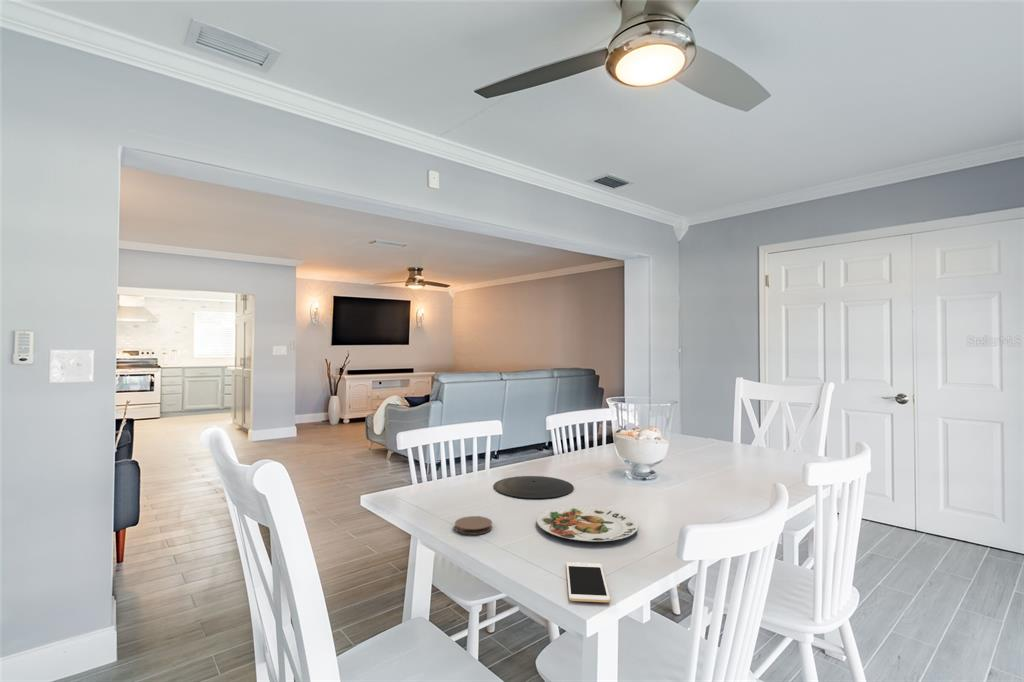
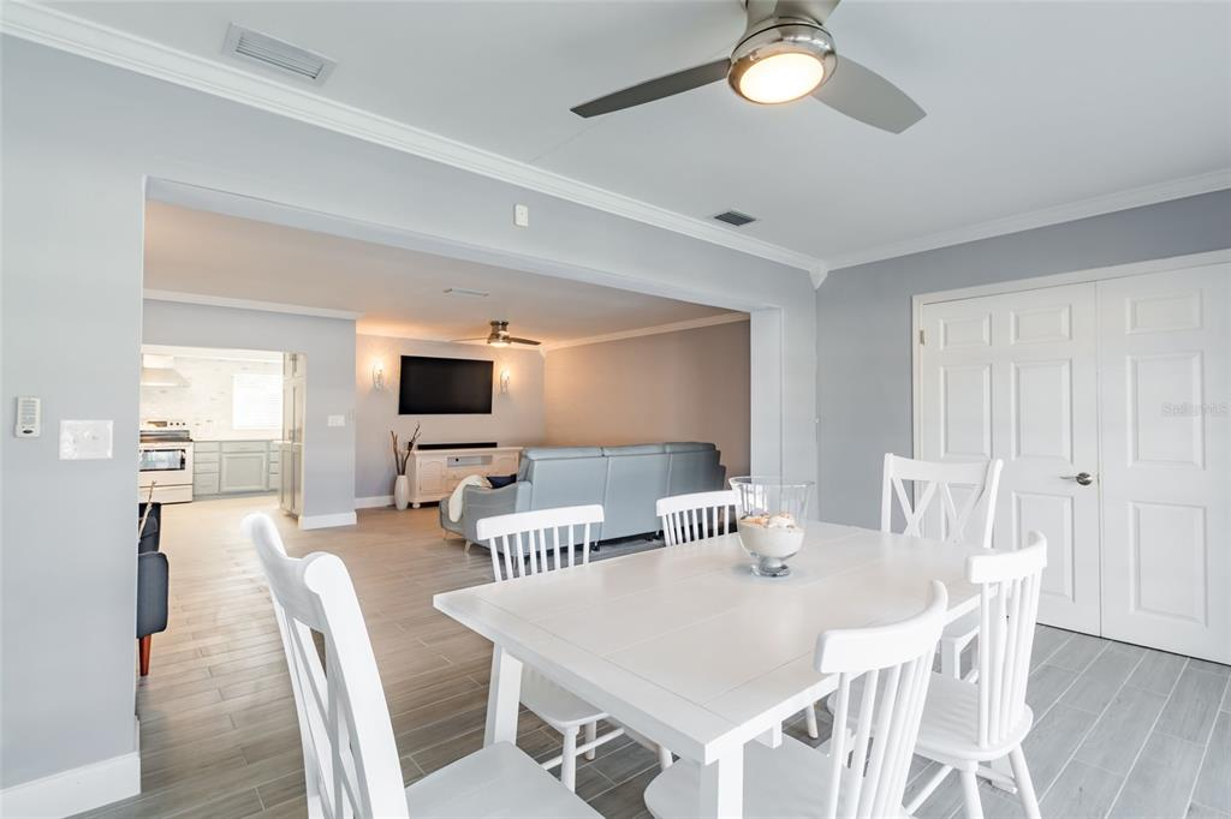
- coaster [454,515,493,536]
- plate [536,505,639,542]
- plate [493,475,575,499]
- cell phone [565,561,611,603]
